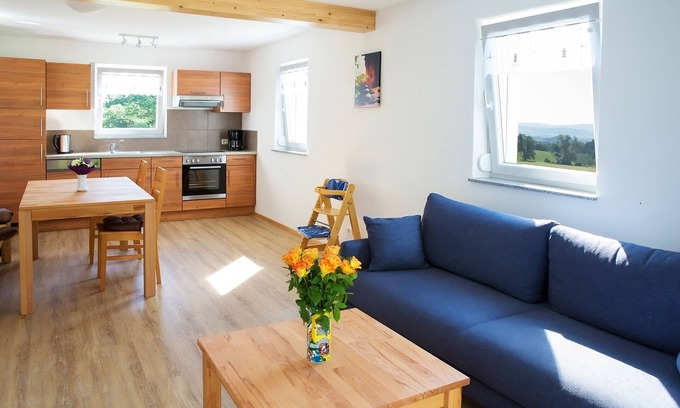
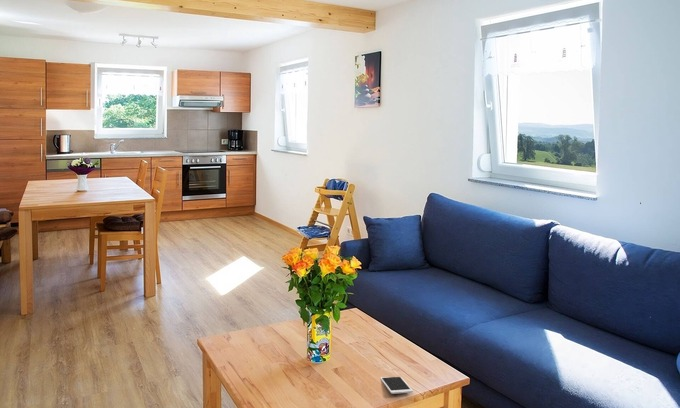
+ cell phone [379,376,414,395]
